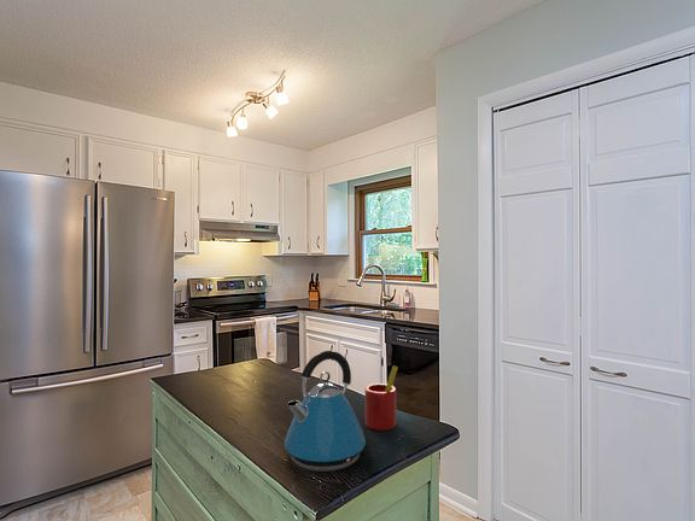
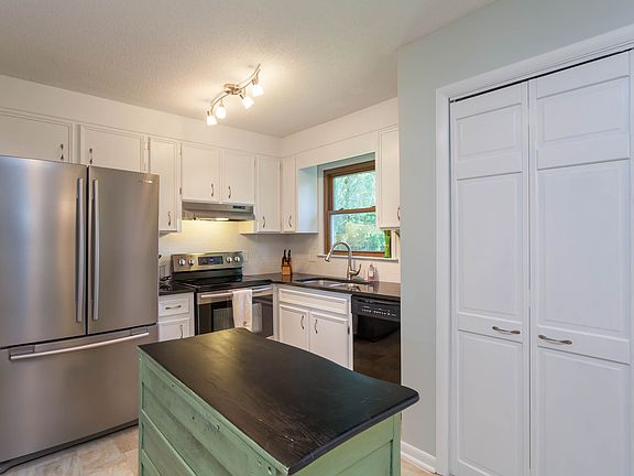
- straw [364,364,399,432]
- kettle [284,350,367,473]
